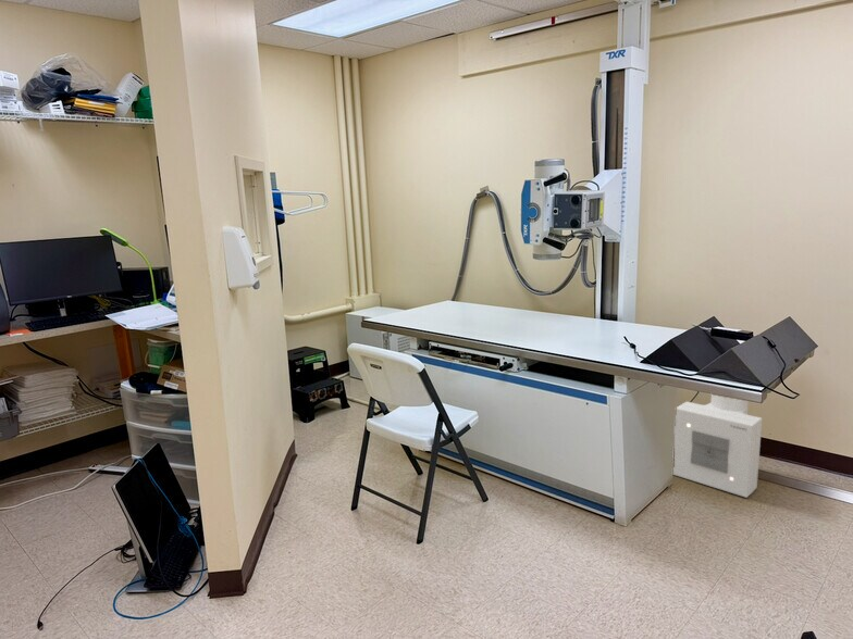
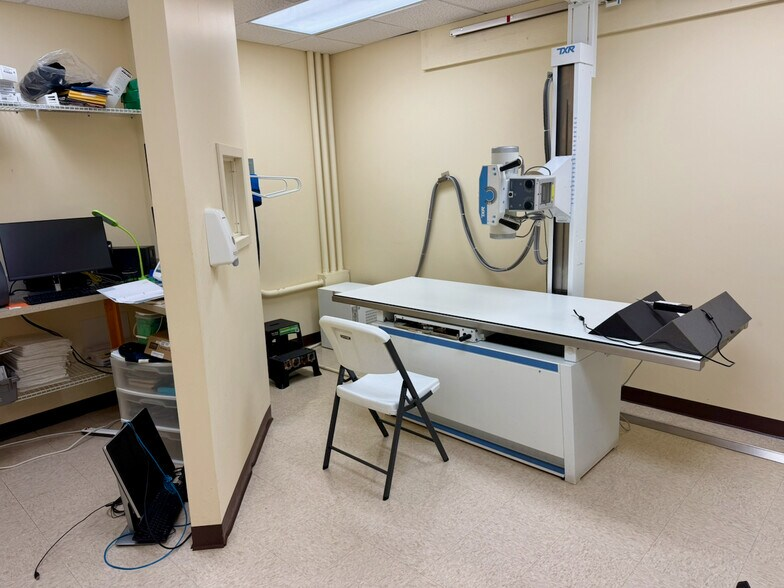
- air purifier [672,393,763,499]
